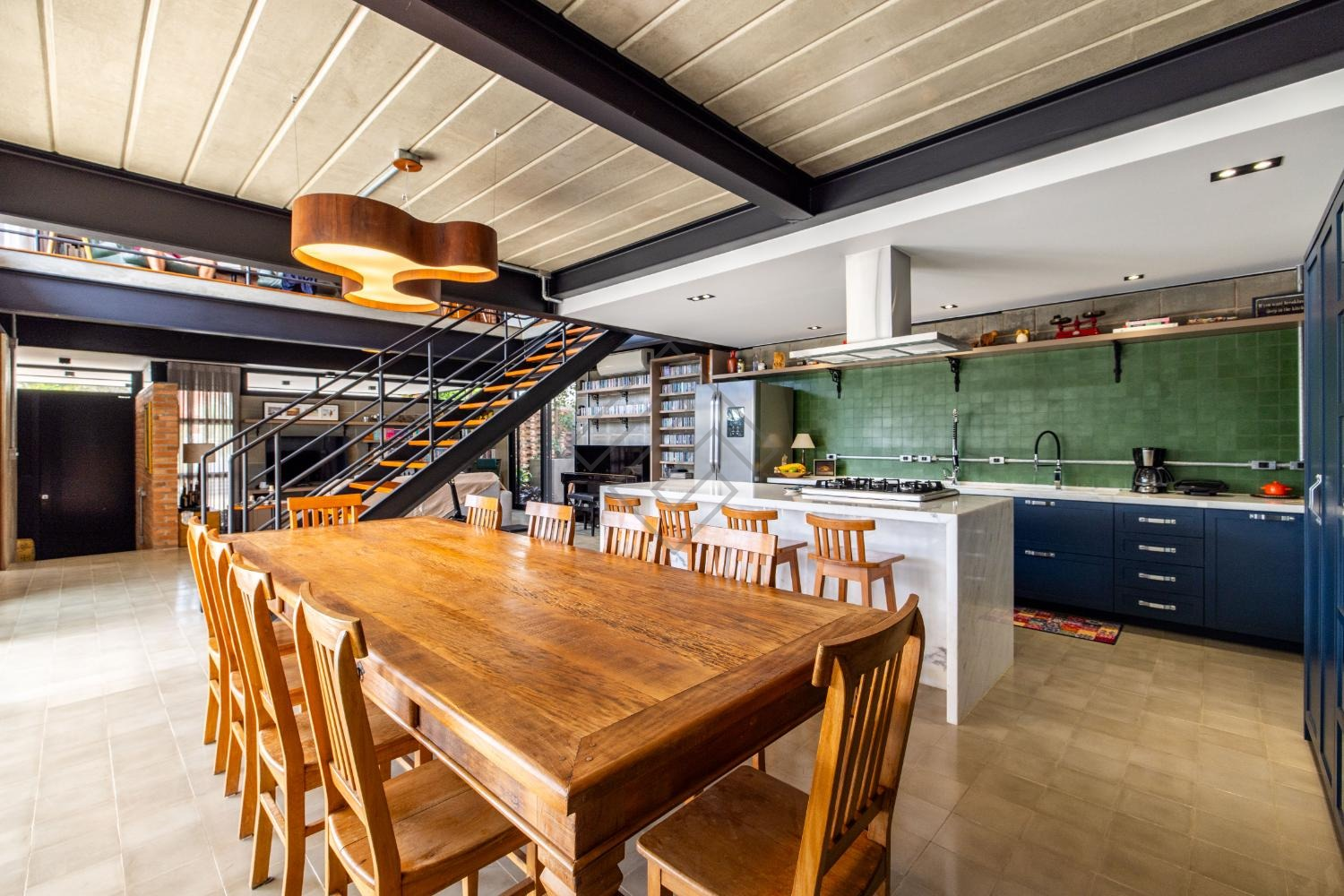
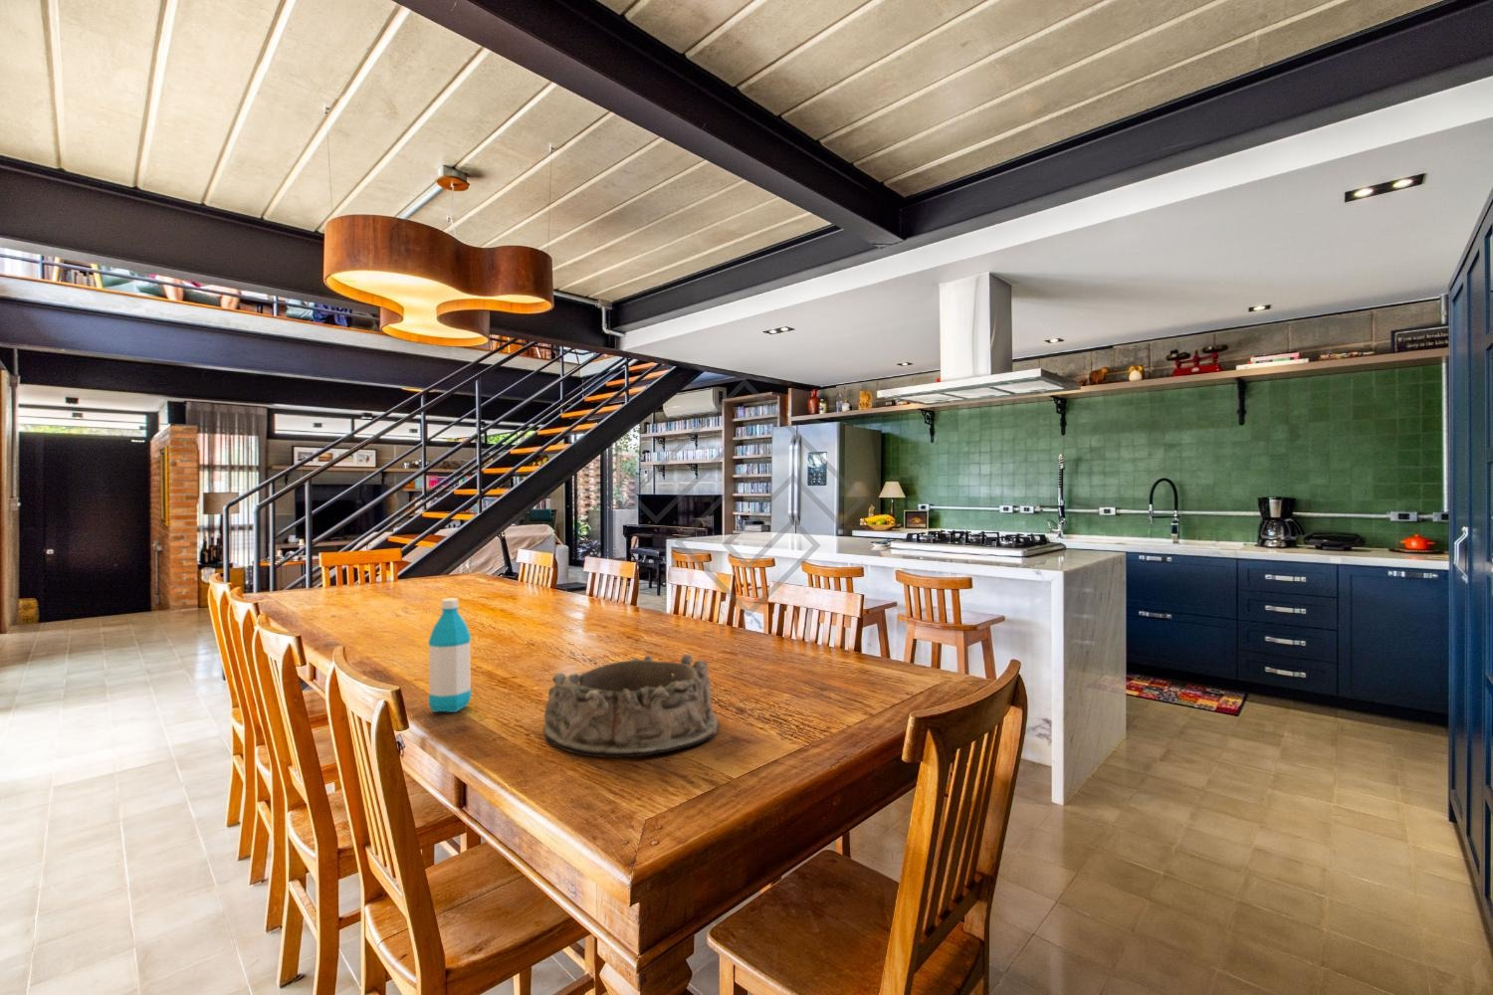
+ water bottle [427,597,472,713]
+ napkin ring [542,653,719,758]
